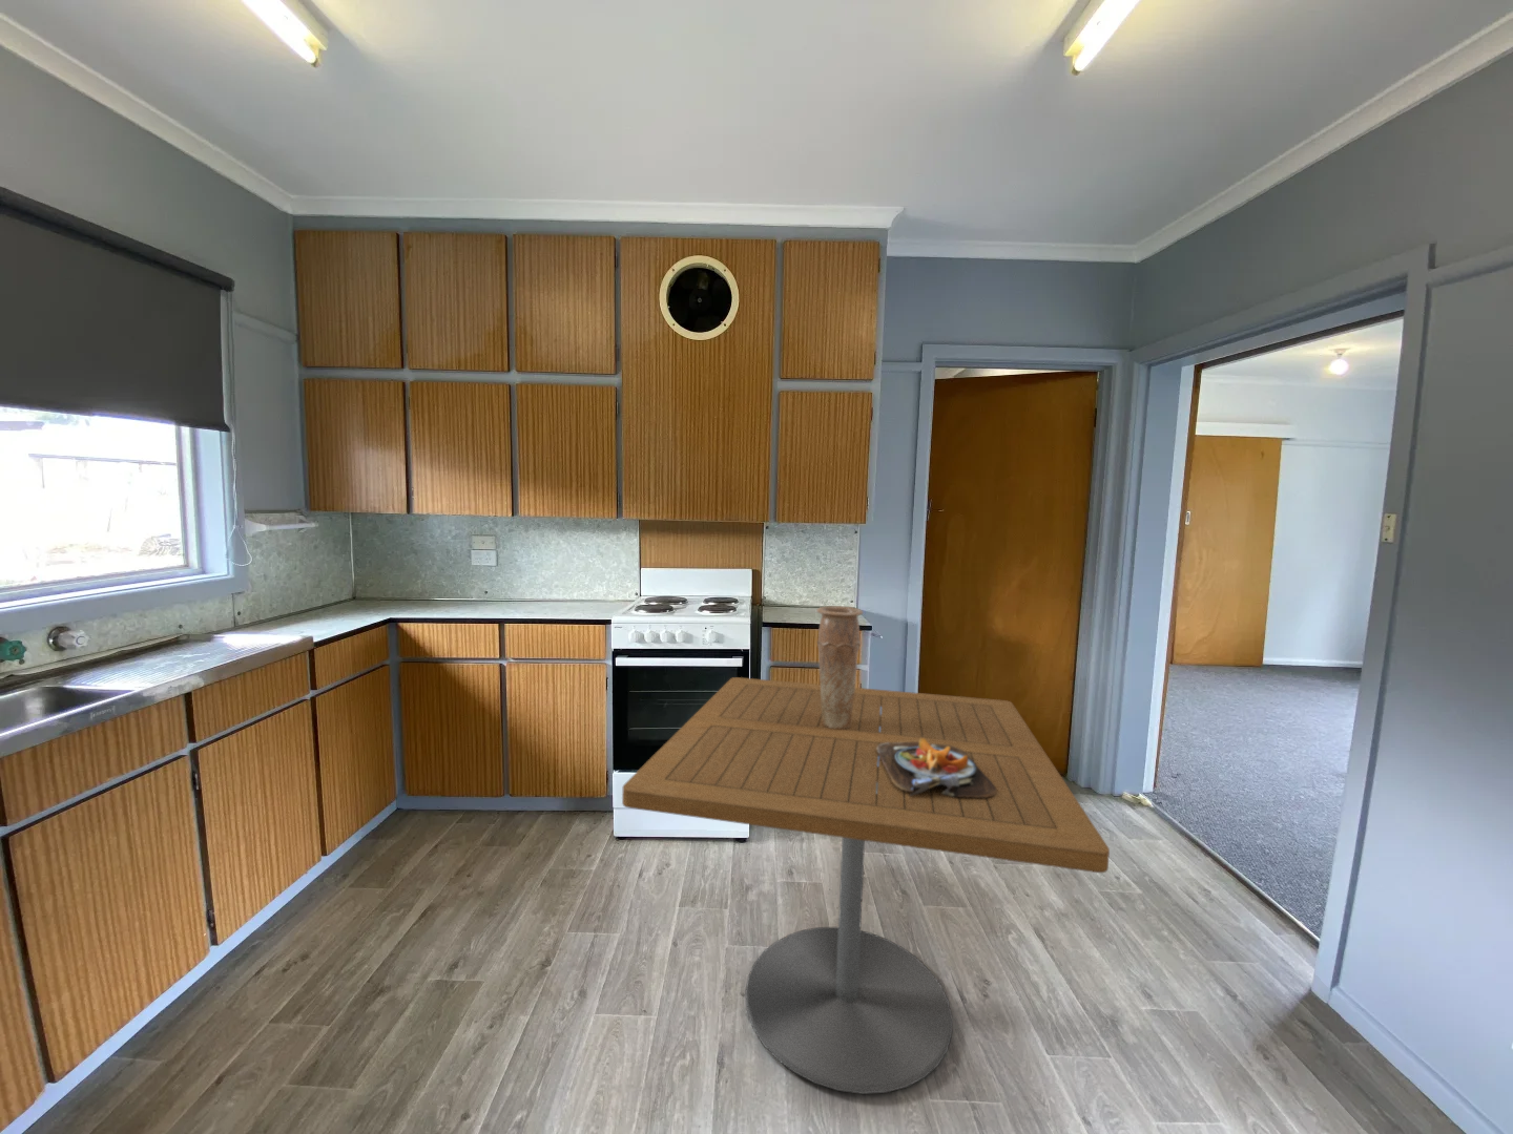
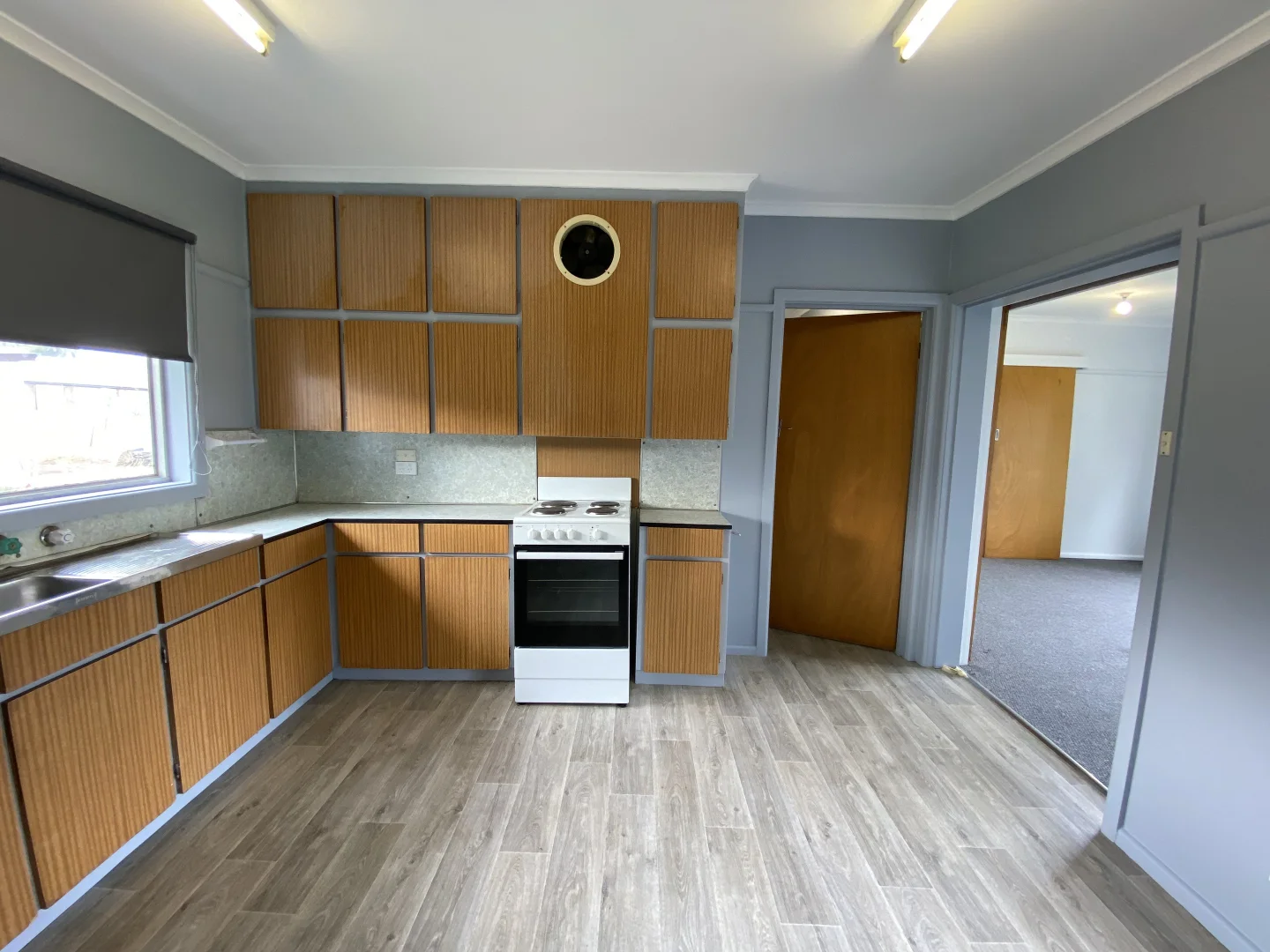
- food plate [877,739,996,797]
- dining table [621,677,1110,1095]
- vase [815,605,864,730]
